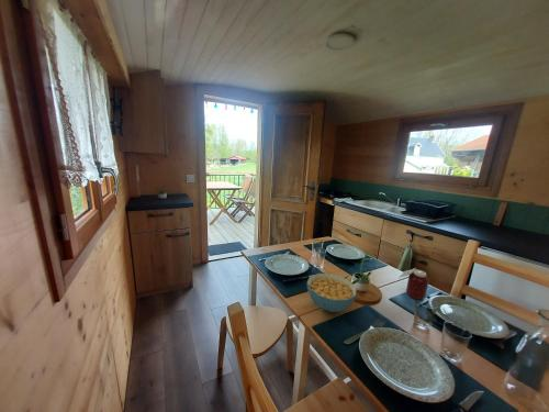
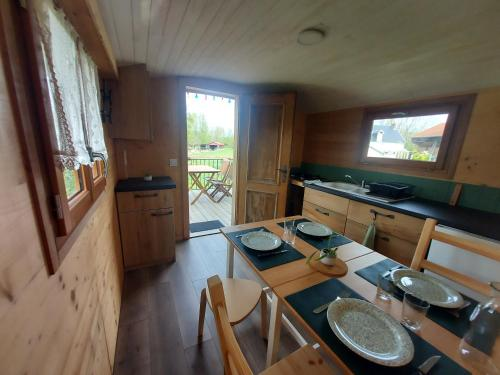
- cereal bowl [306,272,358,313]
- jar [397,267,429,301]
